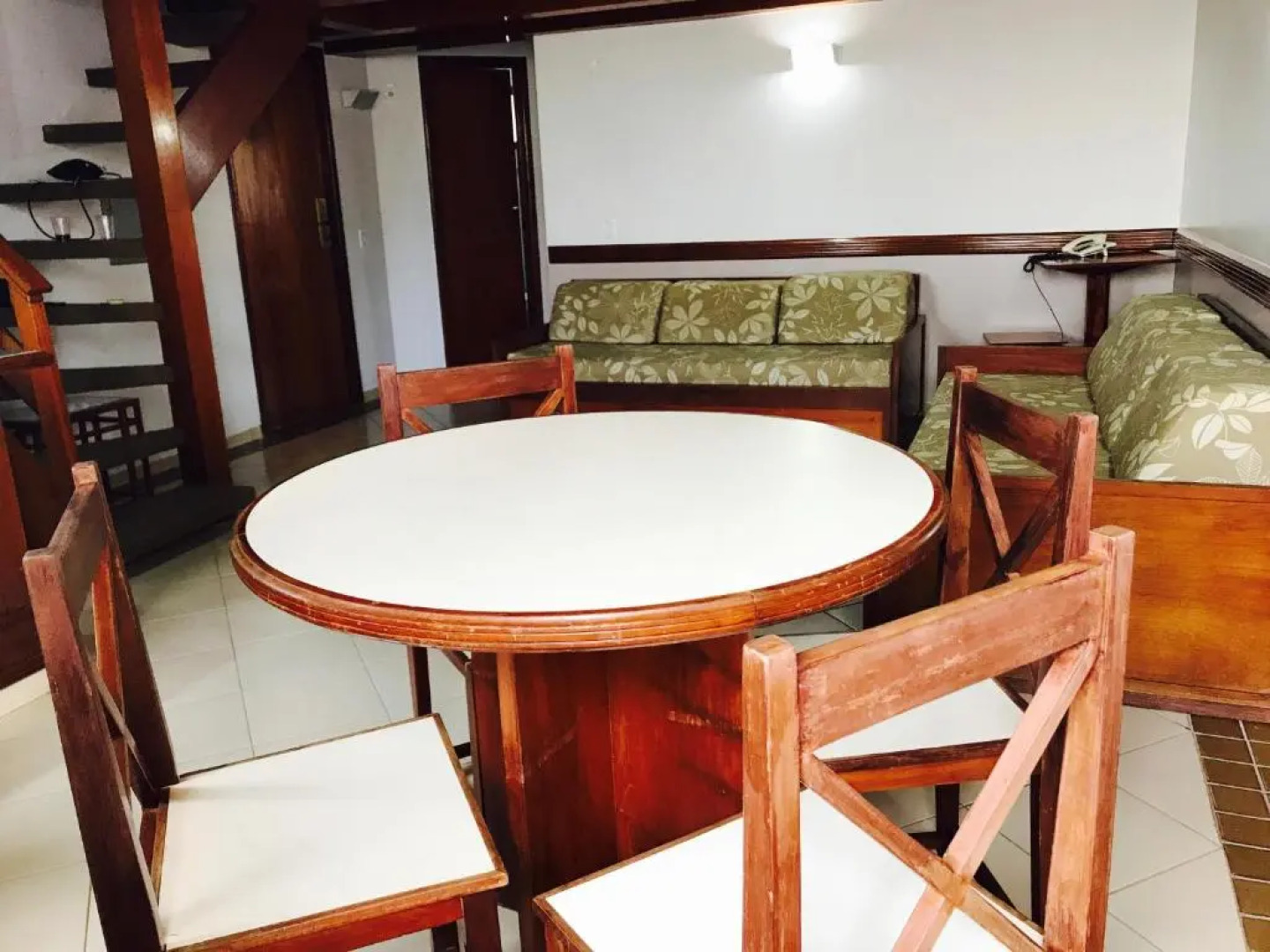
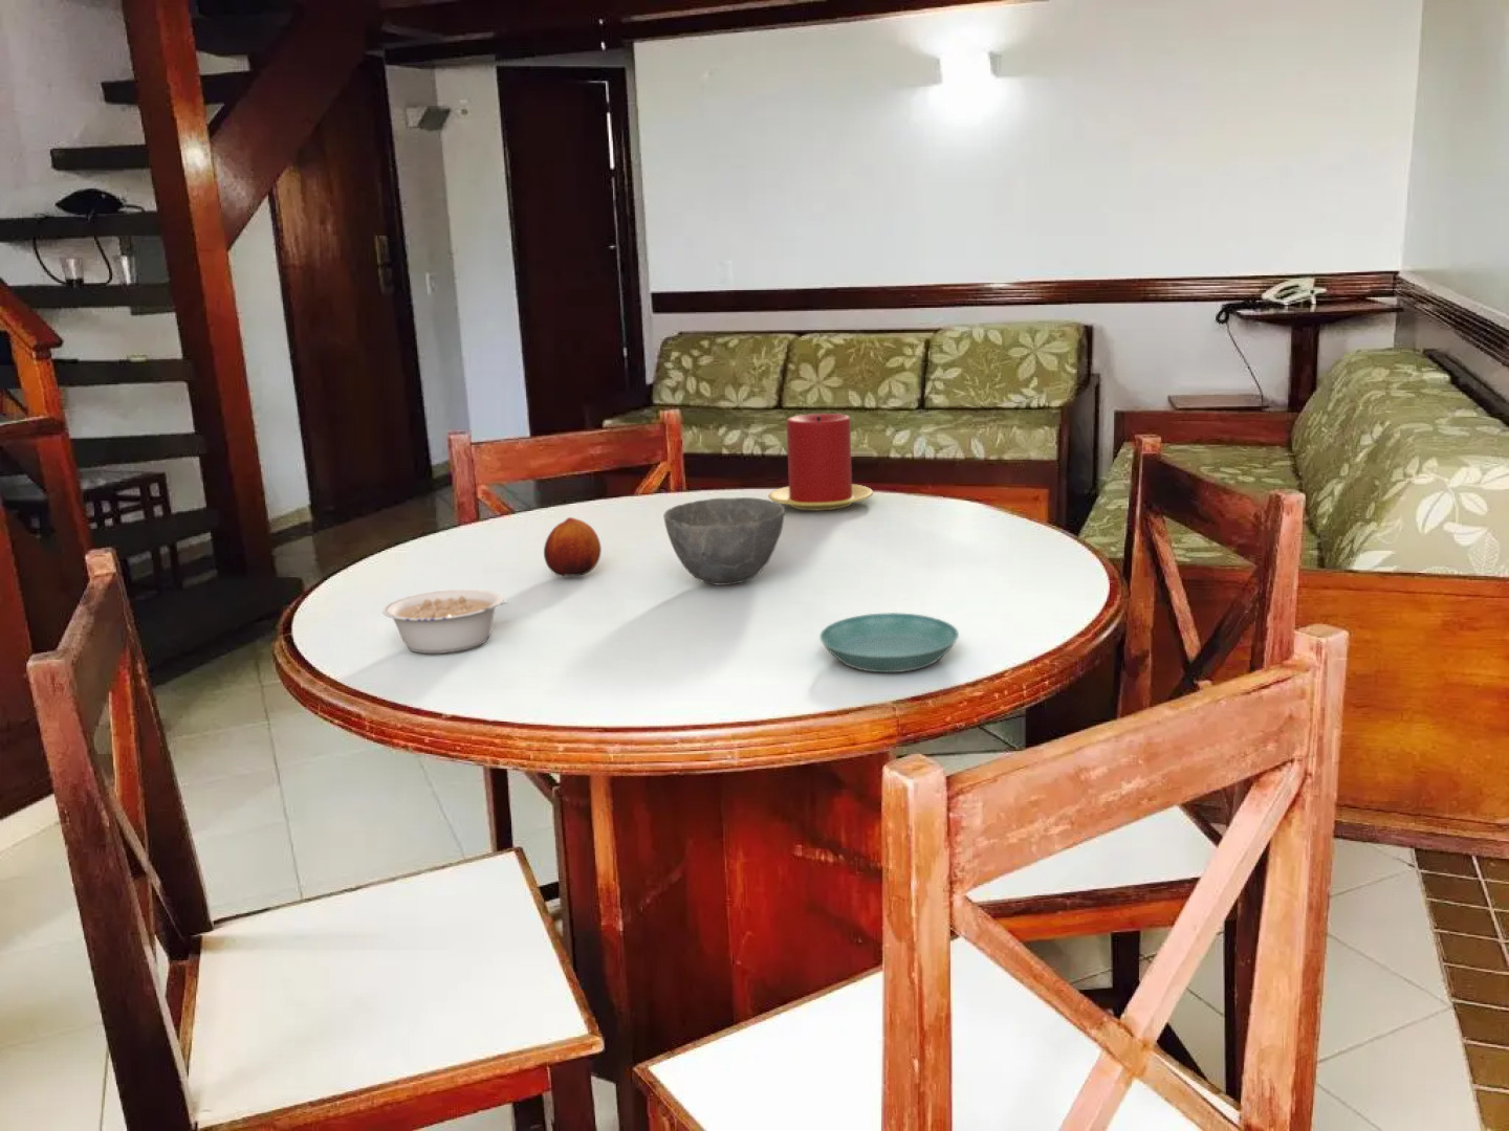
+ fruit [543,517,602,577]
+ saucer [819,612,960,674]
+ candle [768,412,875,511]
+ legume [381,588,509,655]
+ bowl [662,497,785,587]
